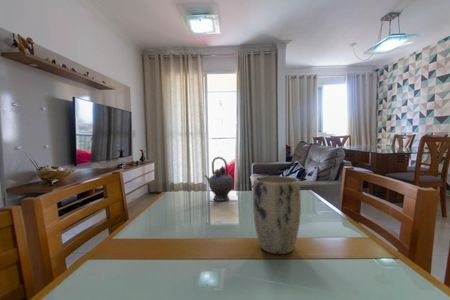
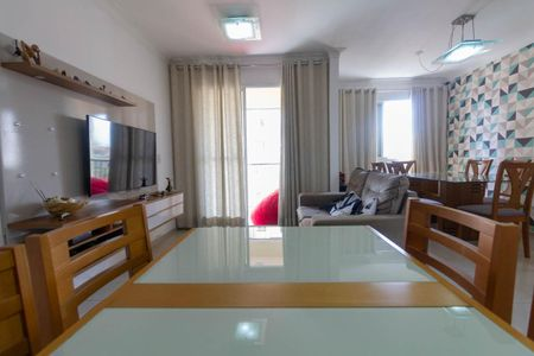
- teapot [203,156,234,202]
- plant pot [252,175,302,255]
